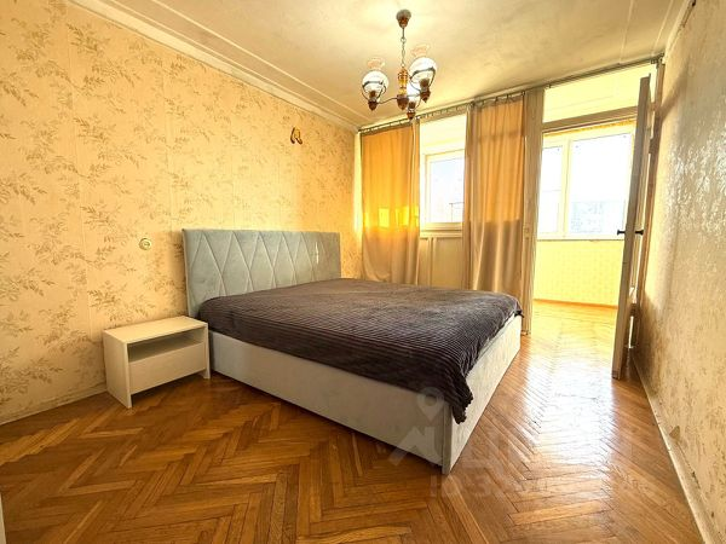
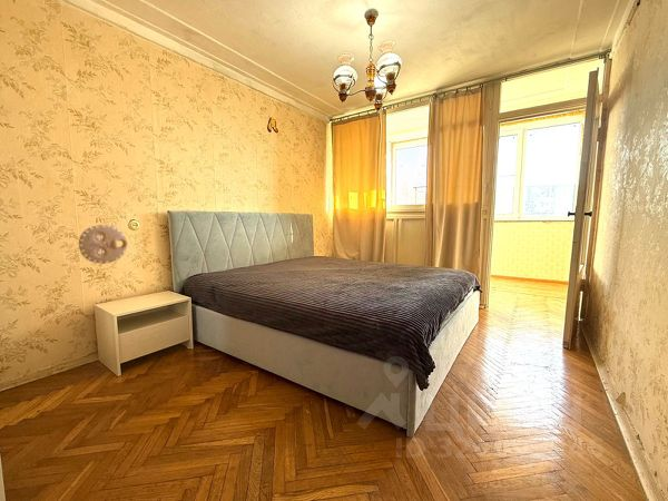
+ decorative plate [77,224,129,265]
